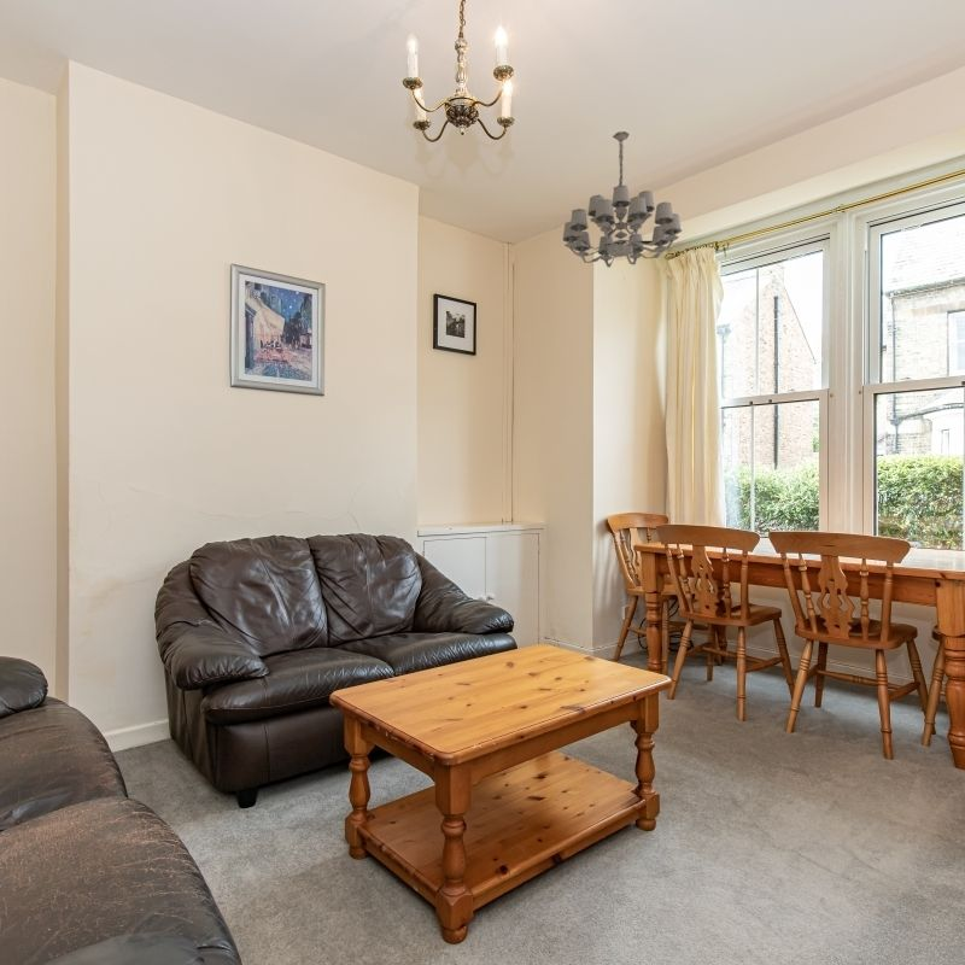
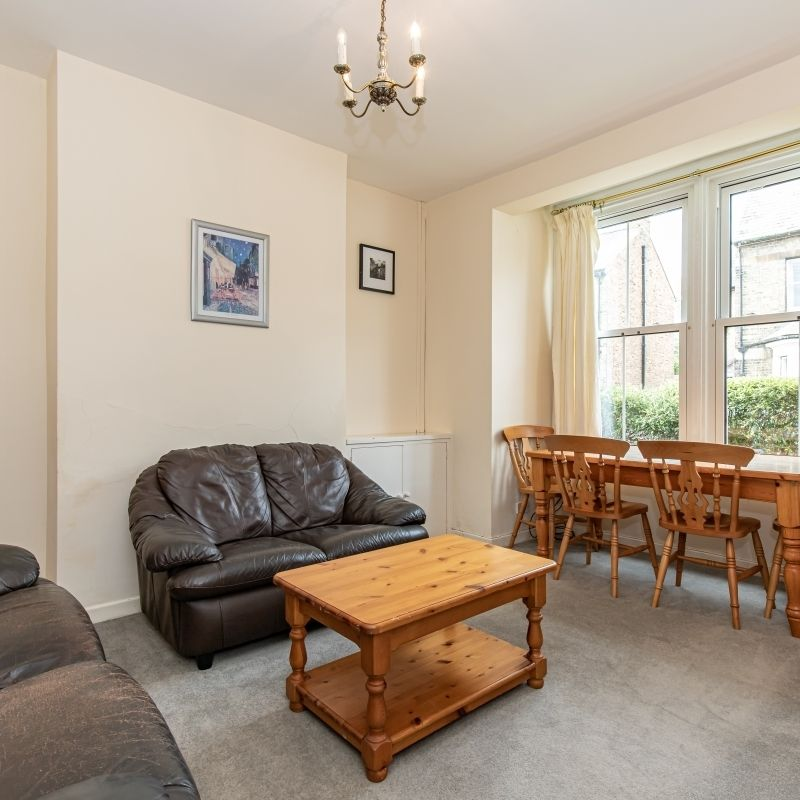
- chandelier [562,130,683,269]
